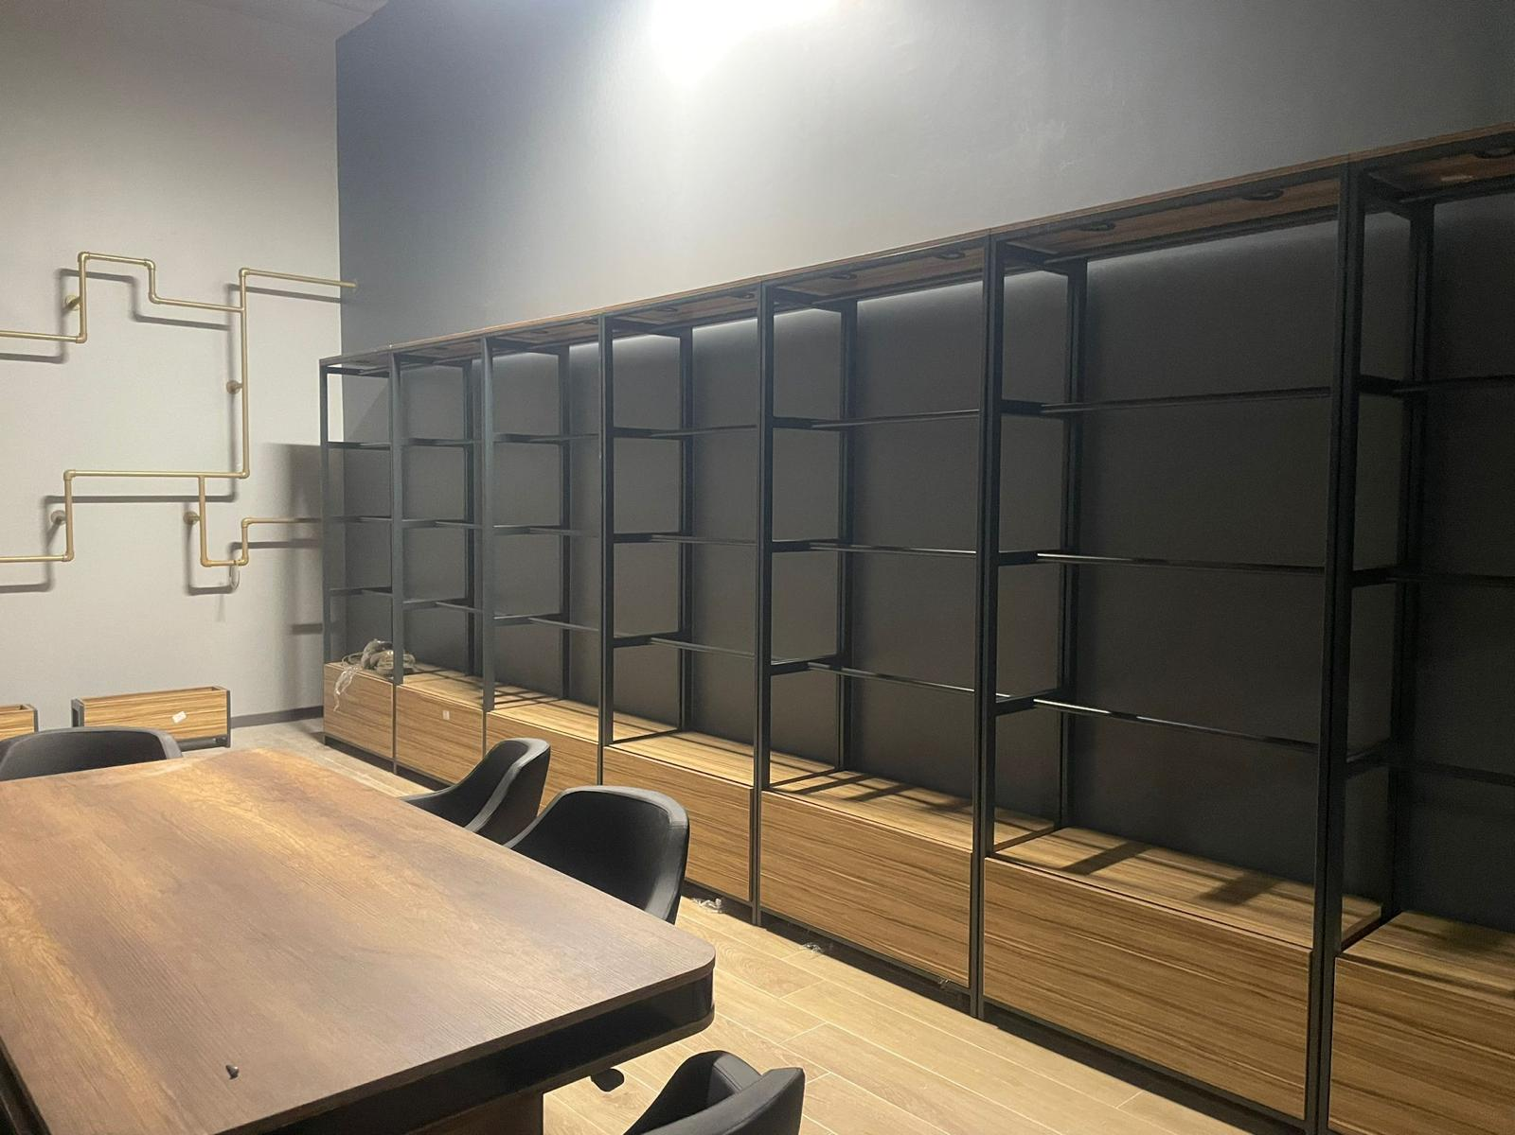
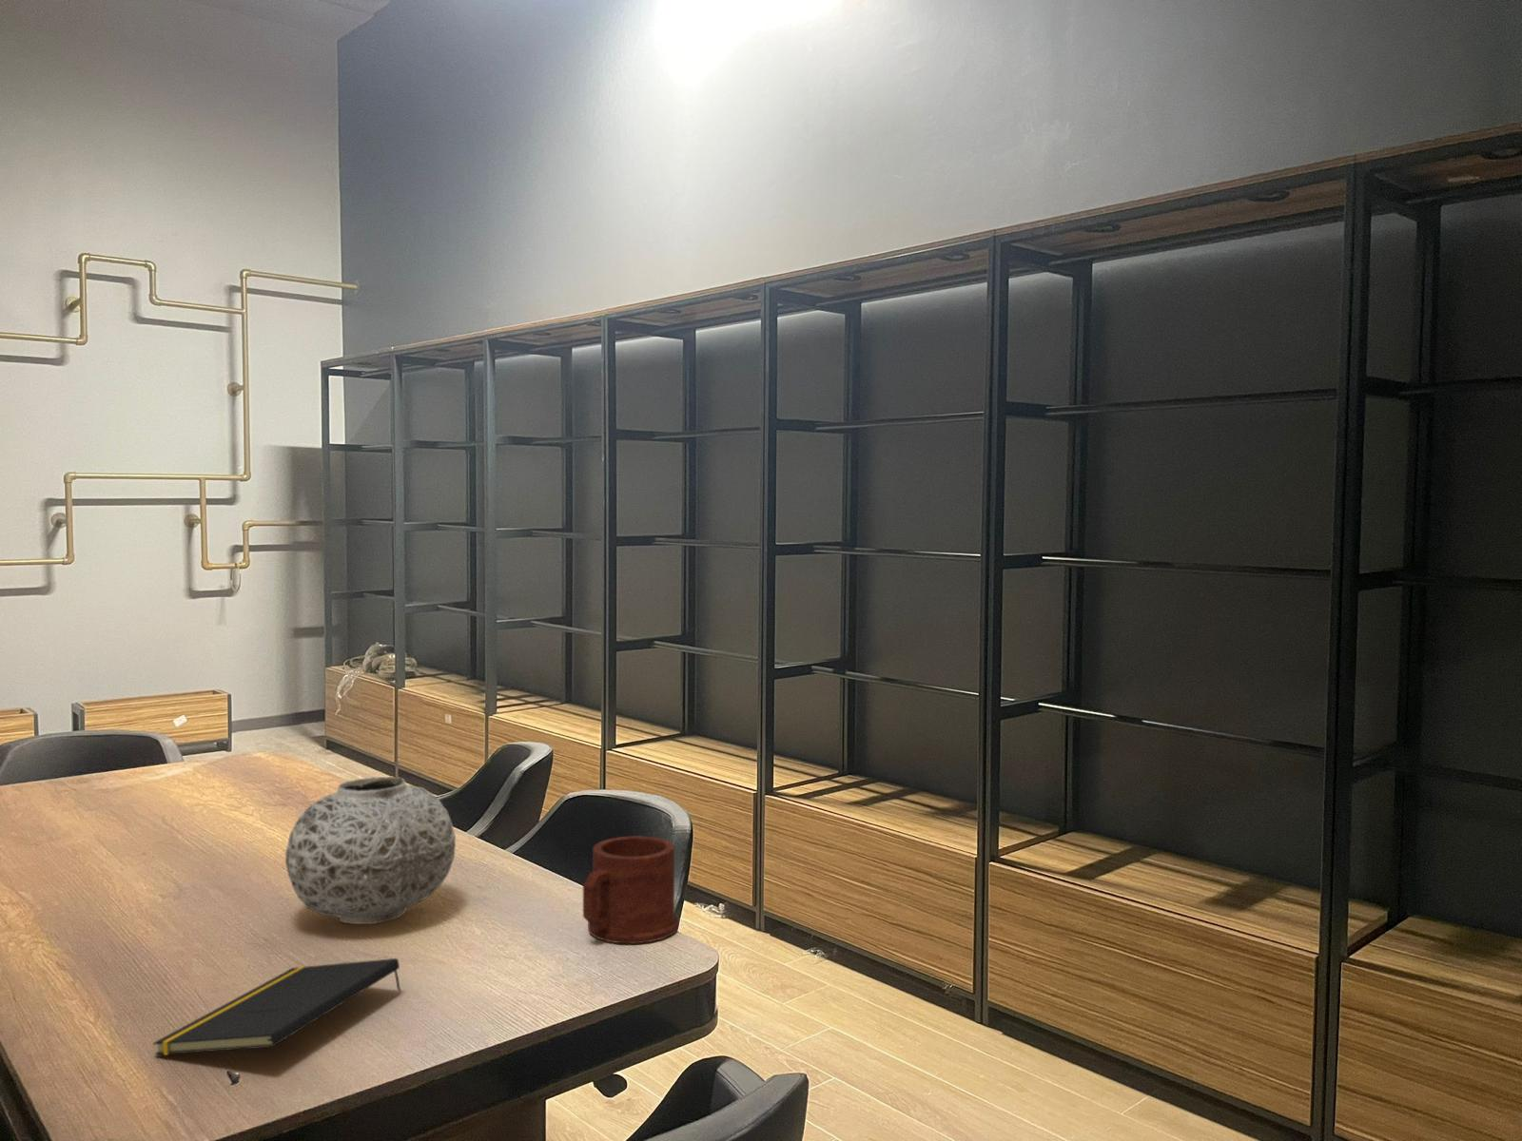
+ mug [582,835,681,944]
+ notepad [152,958,403,1056]
+ vase [284,775,457,925]
